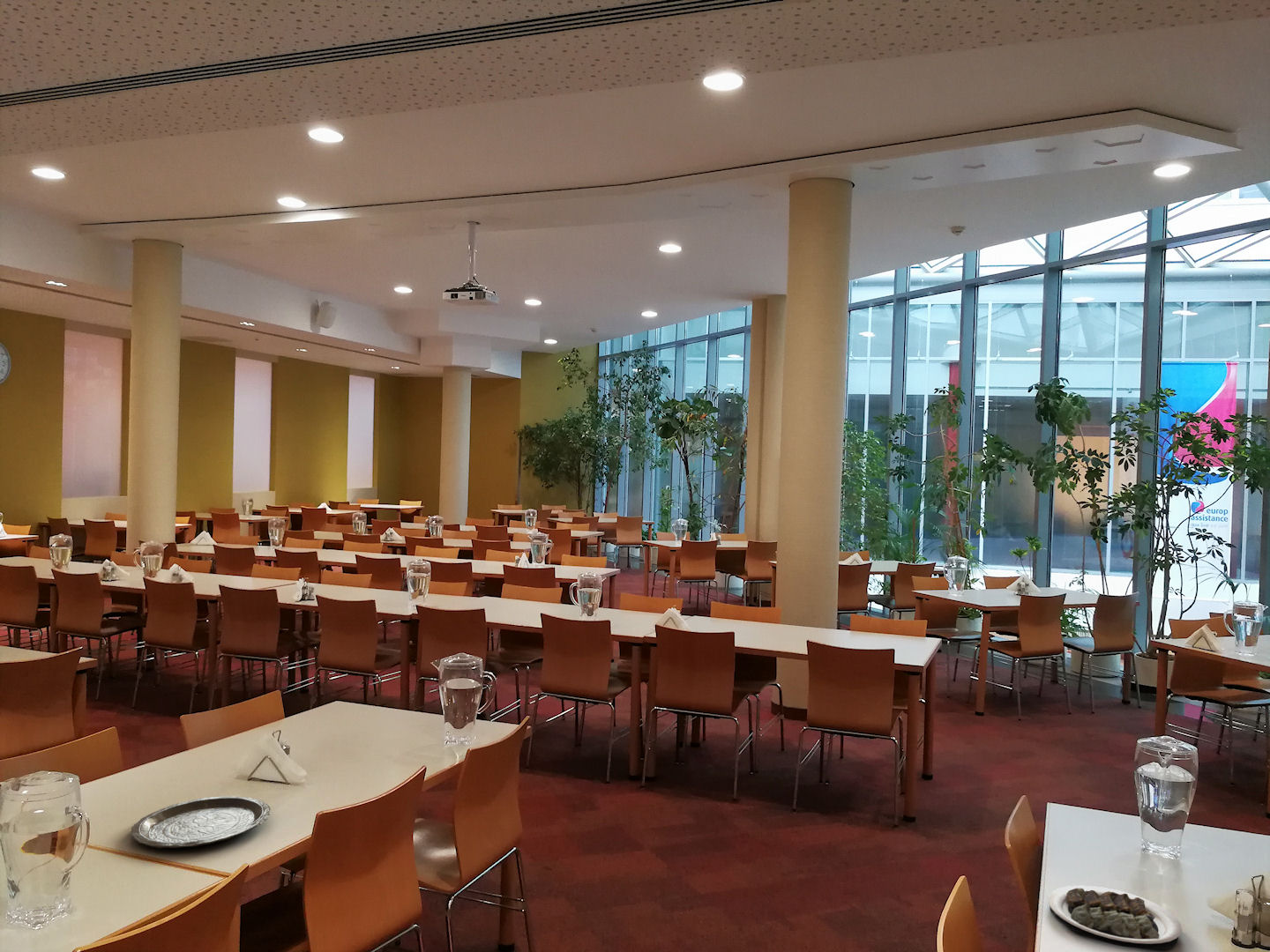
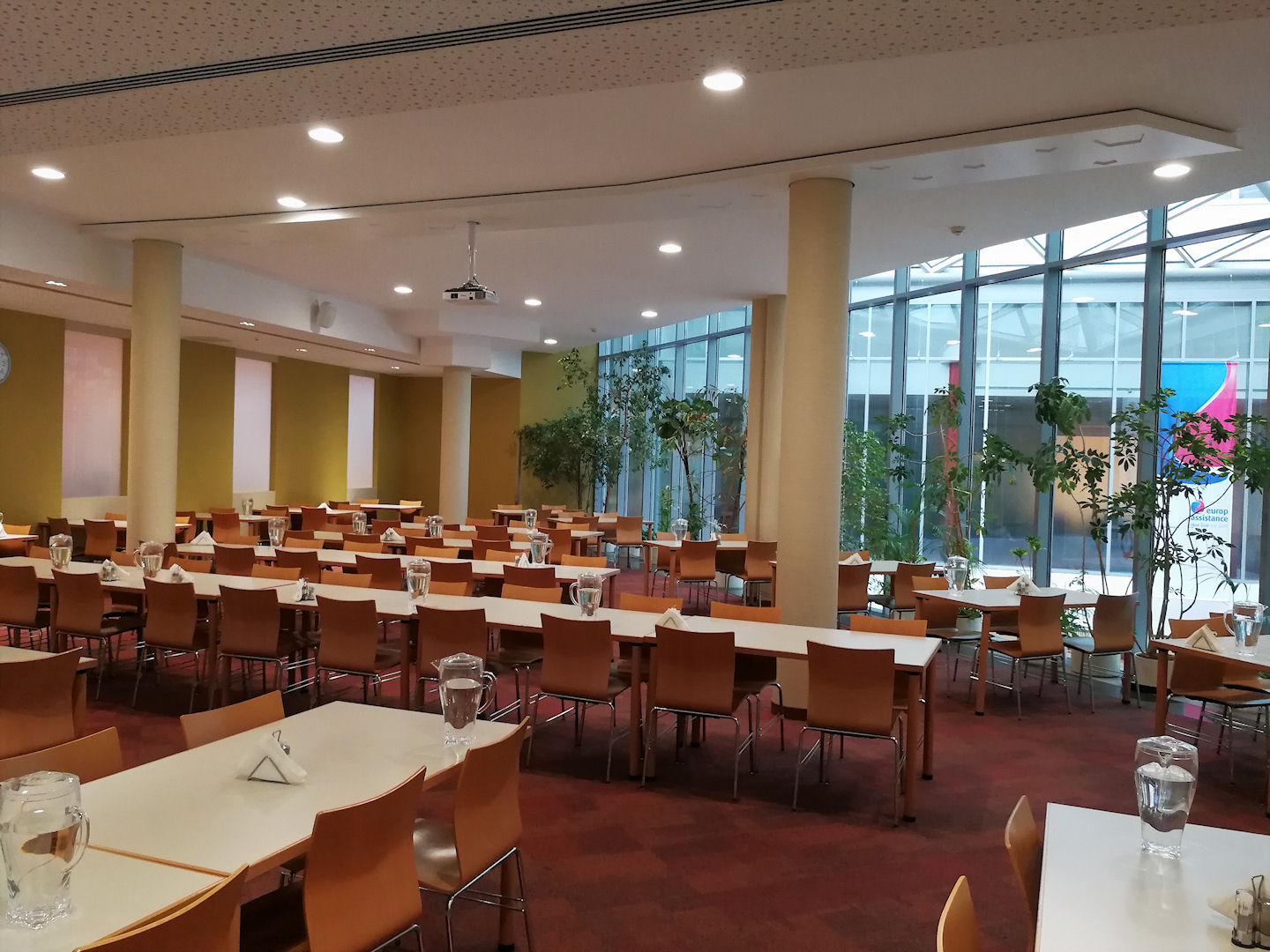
- plate [1048,885,1183,950]
- plate [131,795,272,849]
